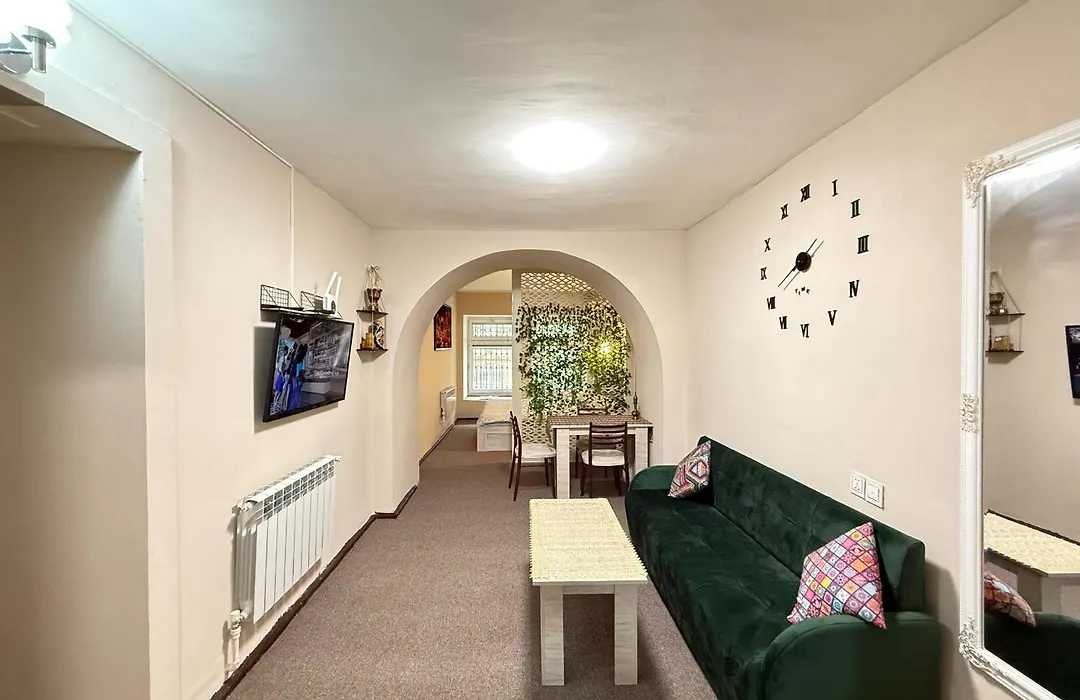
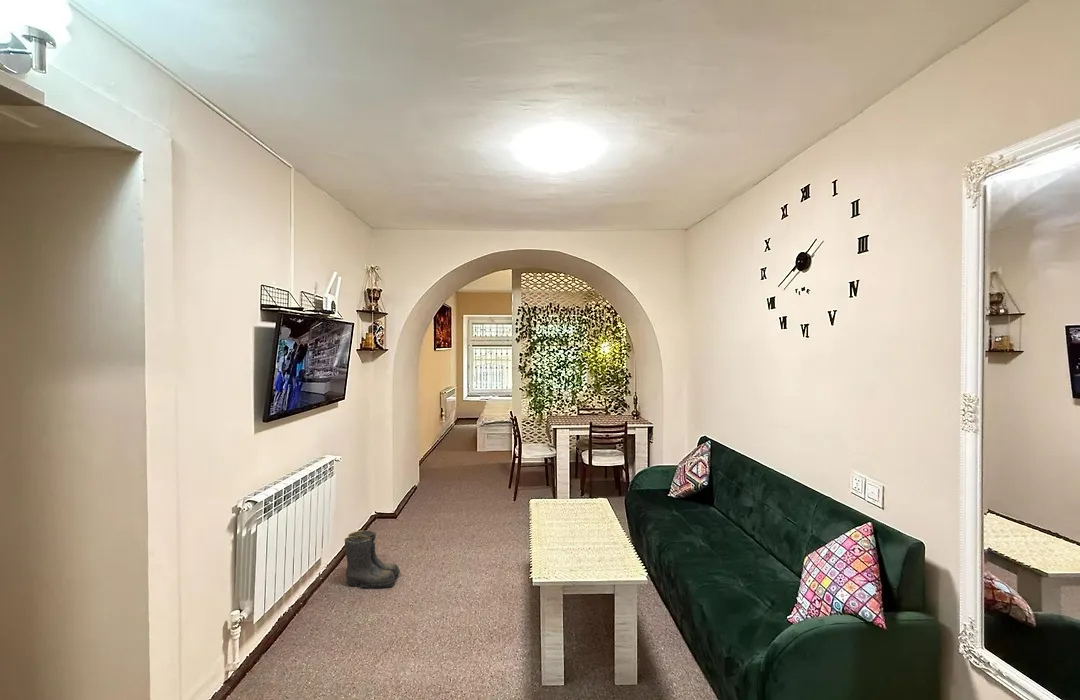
+ boots [344,530,401,589]
